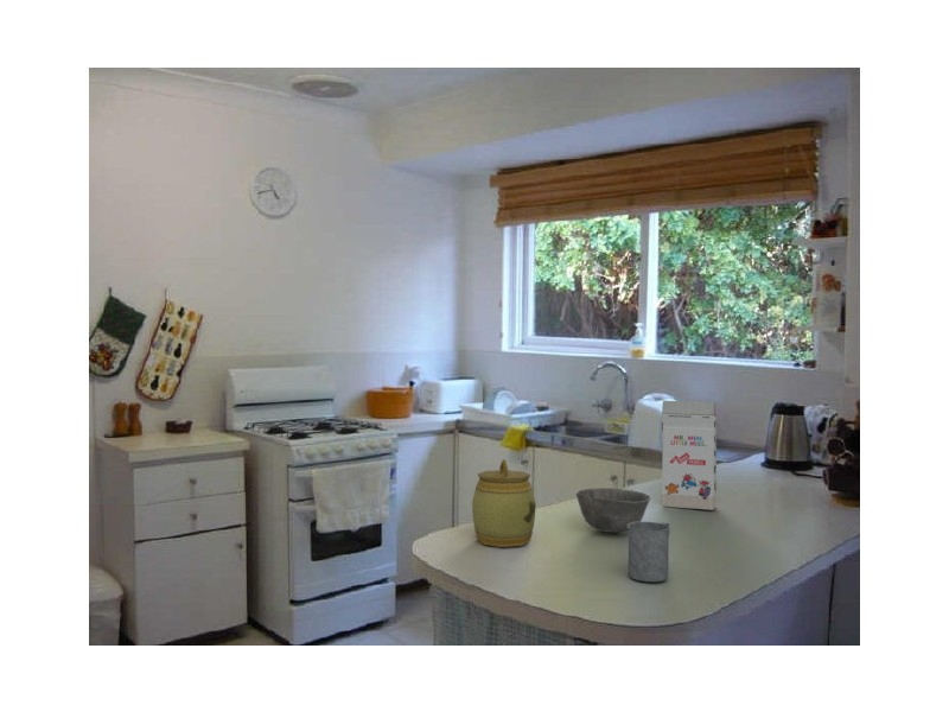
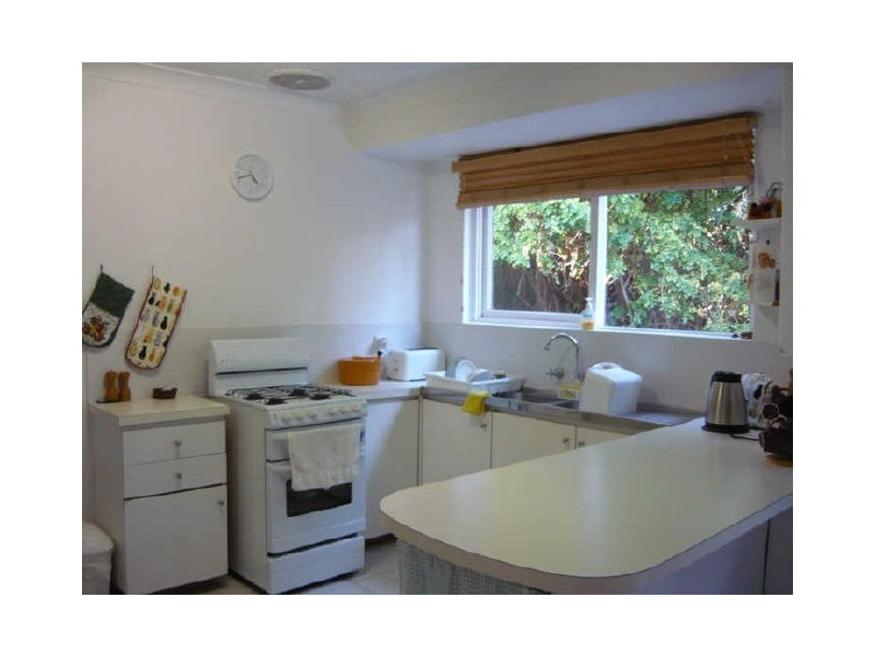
- mug [628,521,671,583]
- gift box [661,400,718,511]
- bowl [574,487,652,534]
- jar [471,458,537,548]
